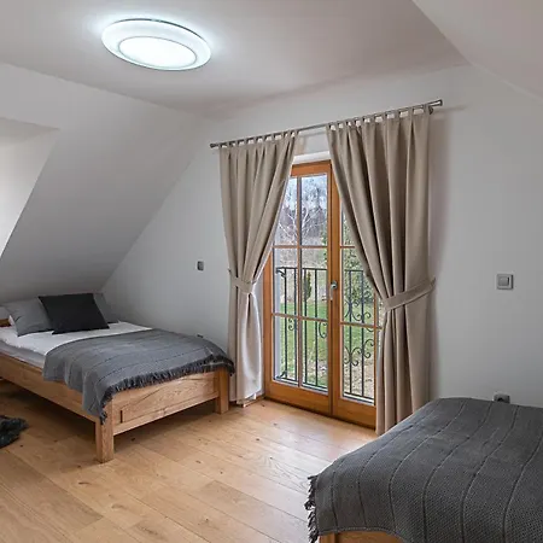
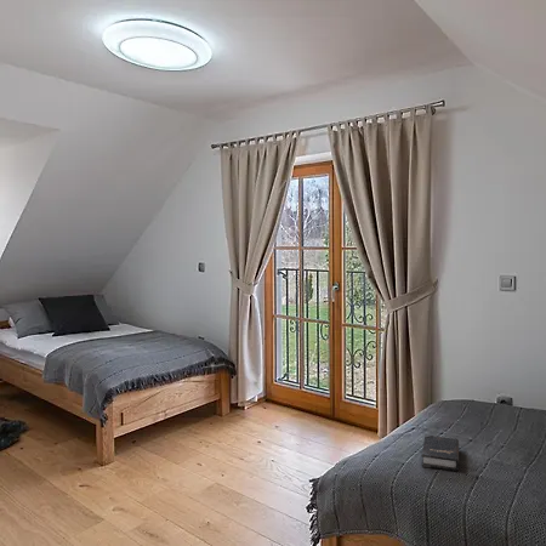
+ hardback book [421,433,460,472]
